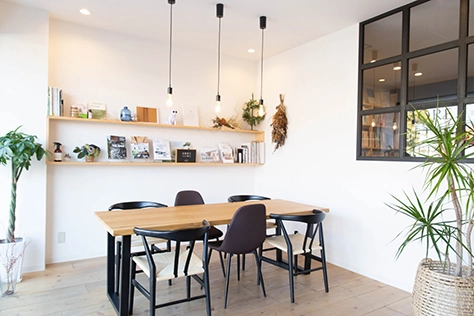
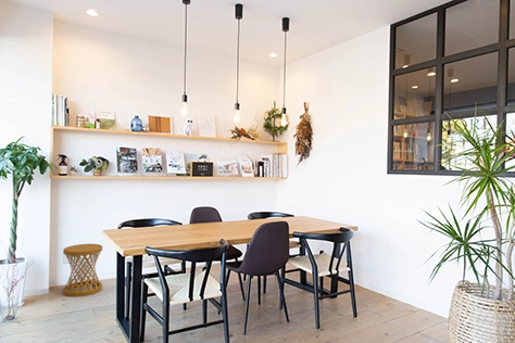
+ side table [62,243,103,297]
